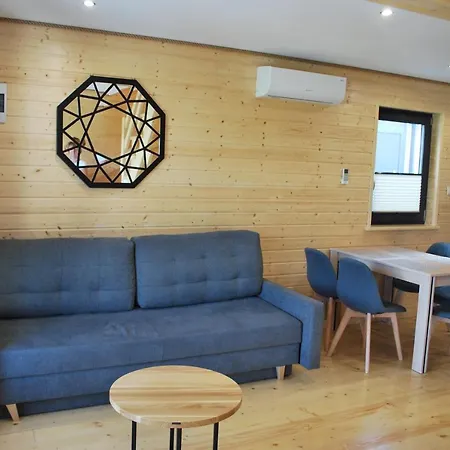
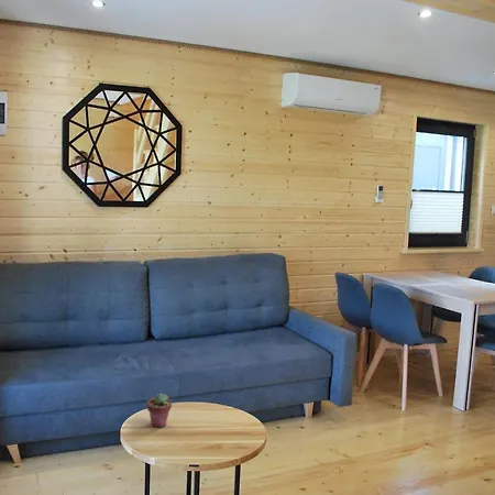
+ potted succulent [146,393,173,428]
